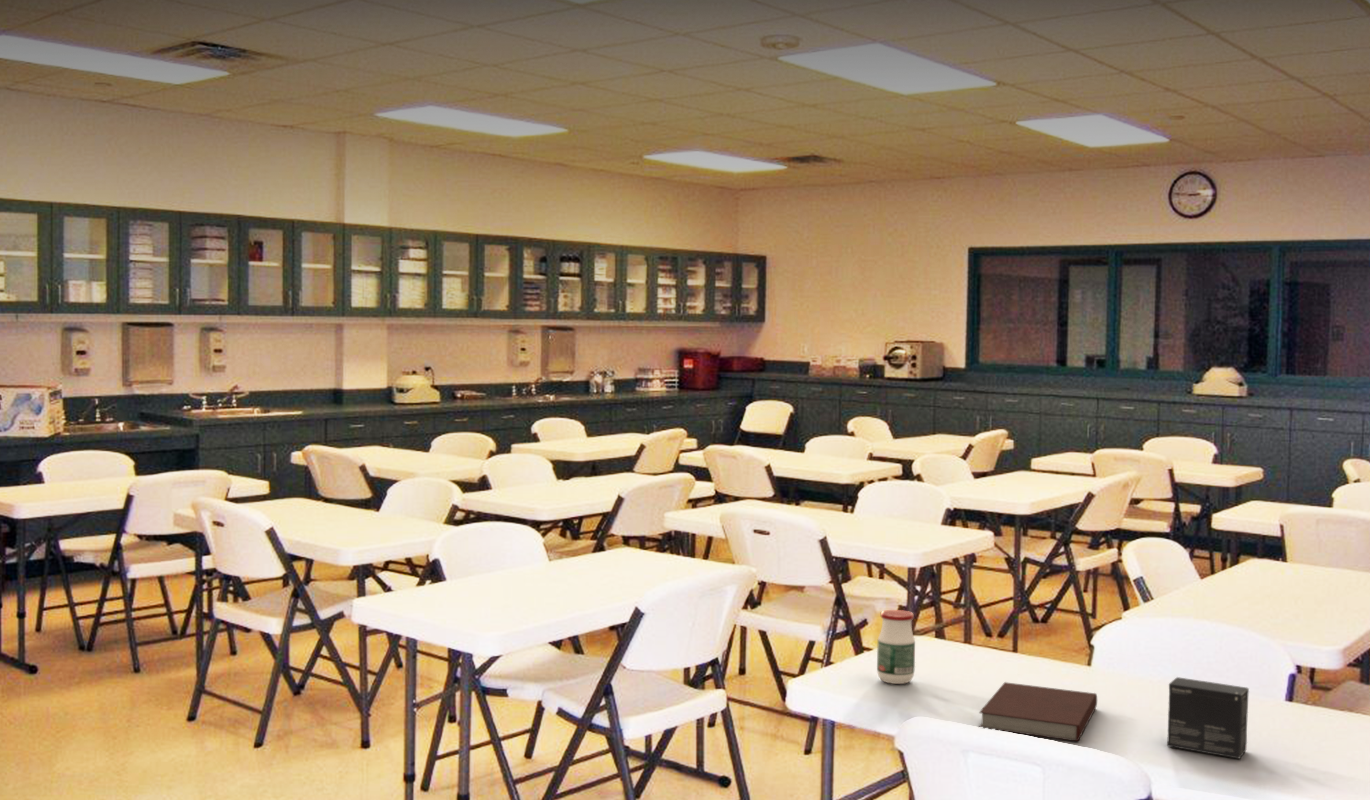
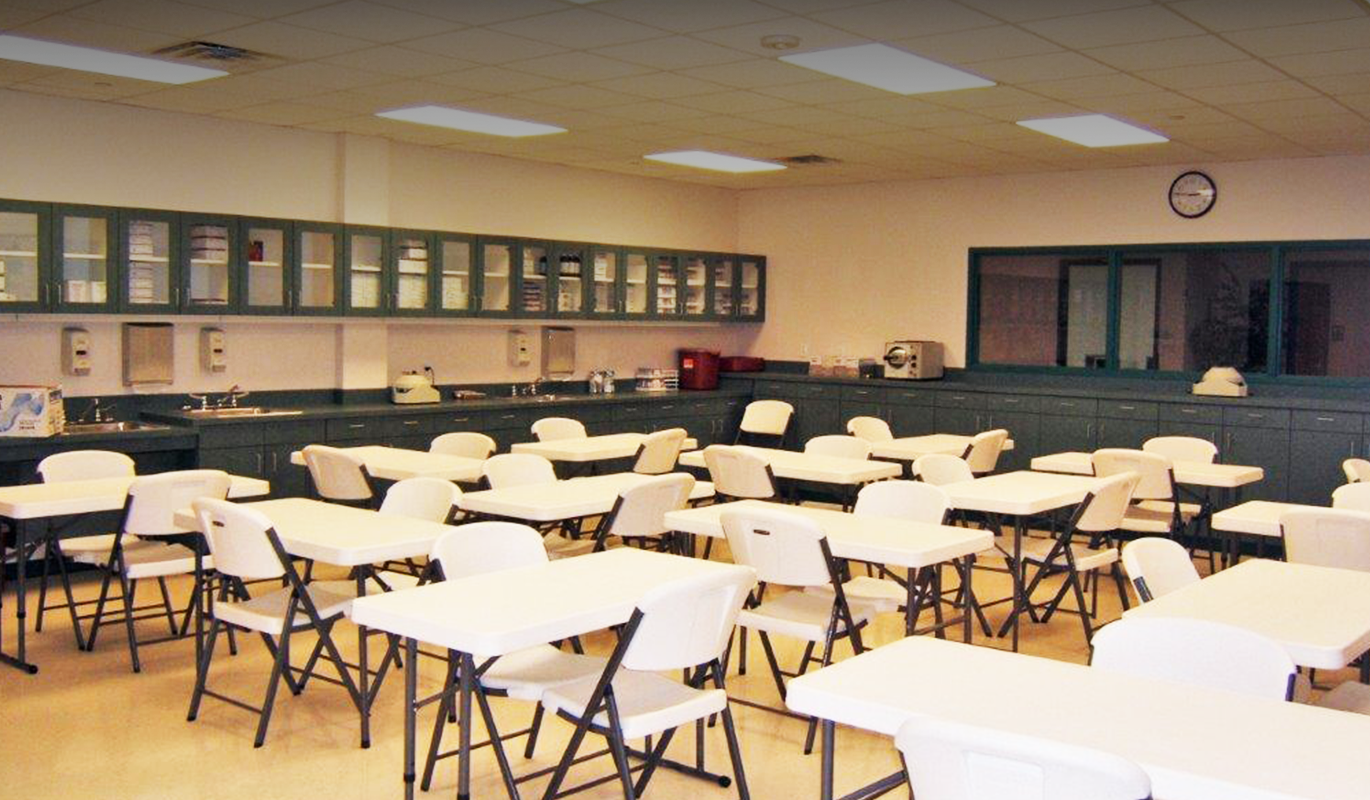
- small box [1166,676,1250,760]
- notebook [978,681,1098,742]
- jar [876,609,916,685]
